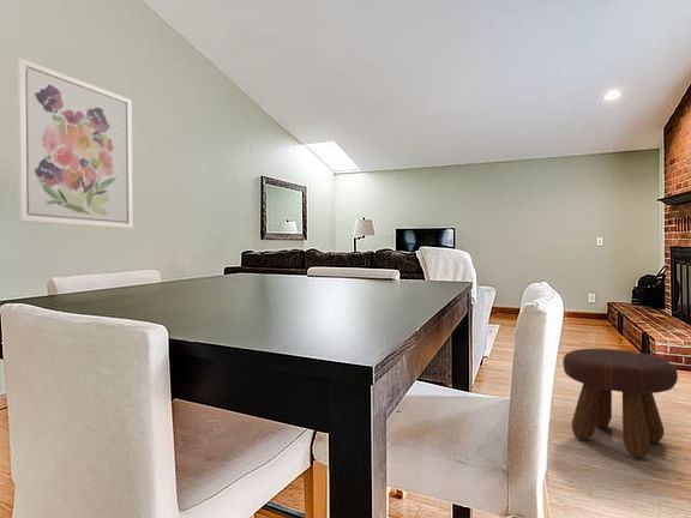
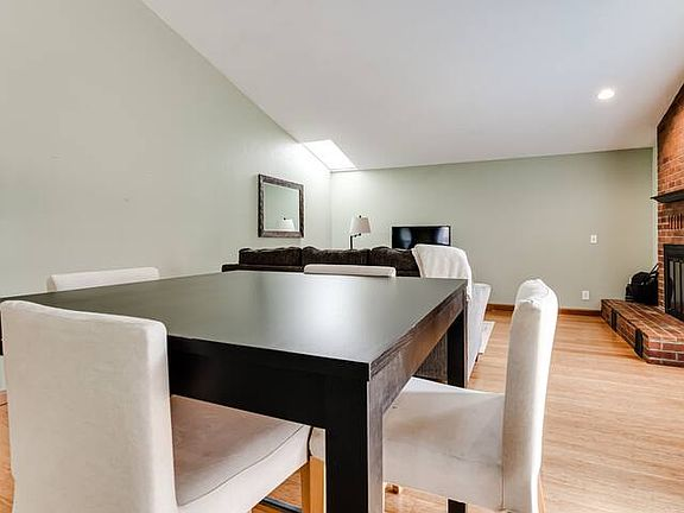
- wall art [16,56,133,230]
- footstool [561,348,679,458]
